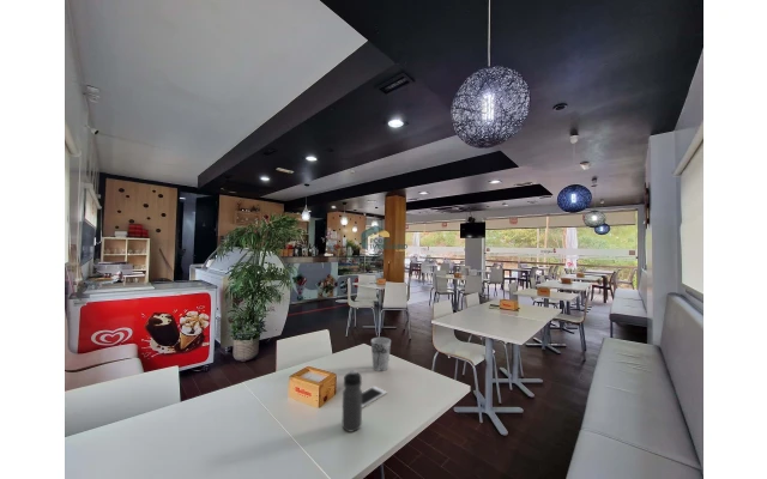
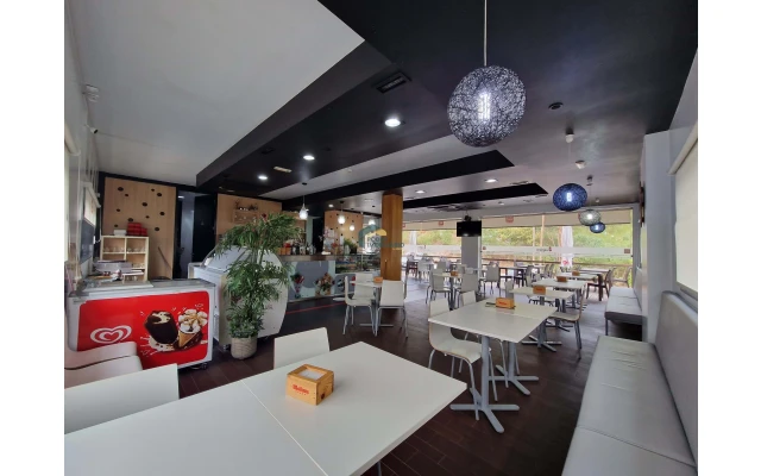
- cup [370,336,392,372]
- cell phone [362,384,388,408]
- water bottle [342,369,363,432]
